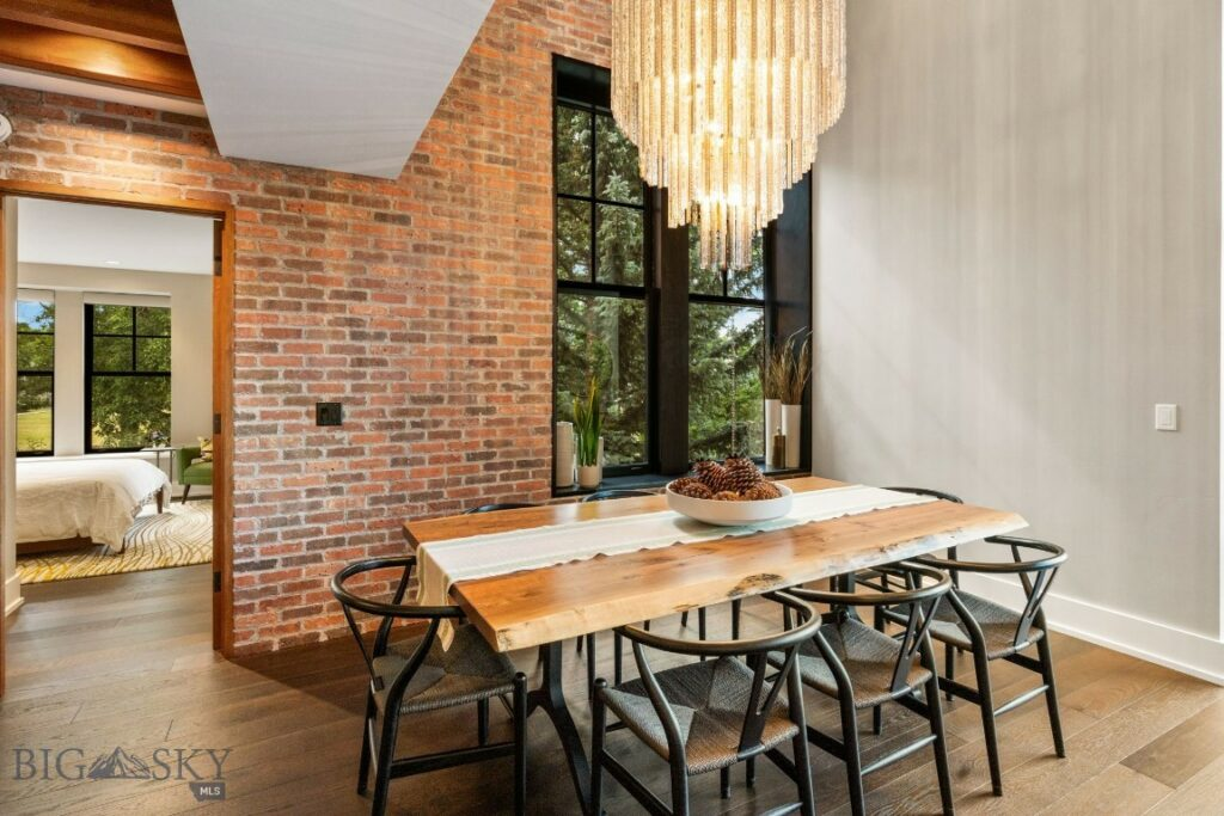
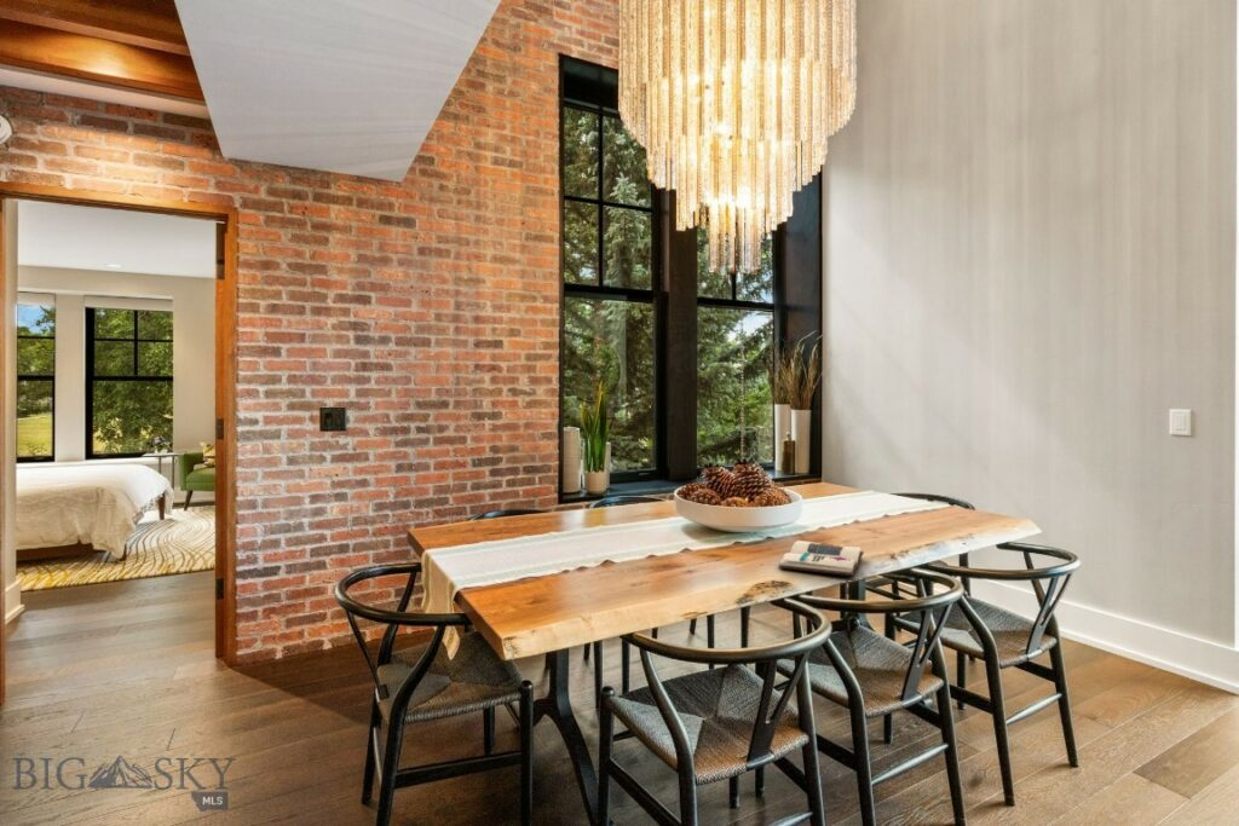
+ book [777,539,865,577]
